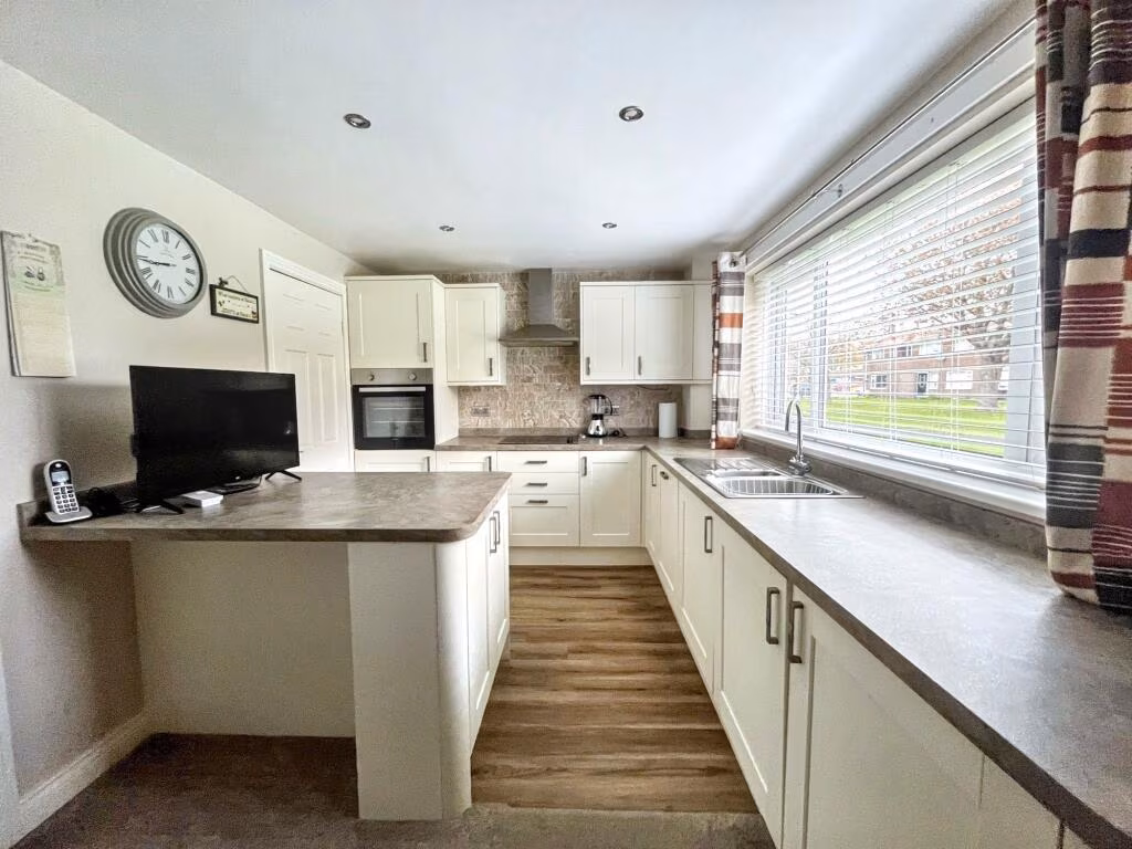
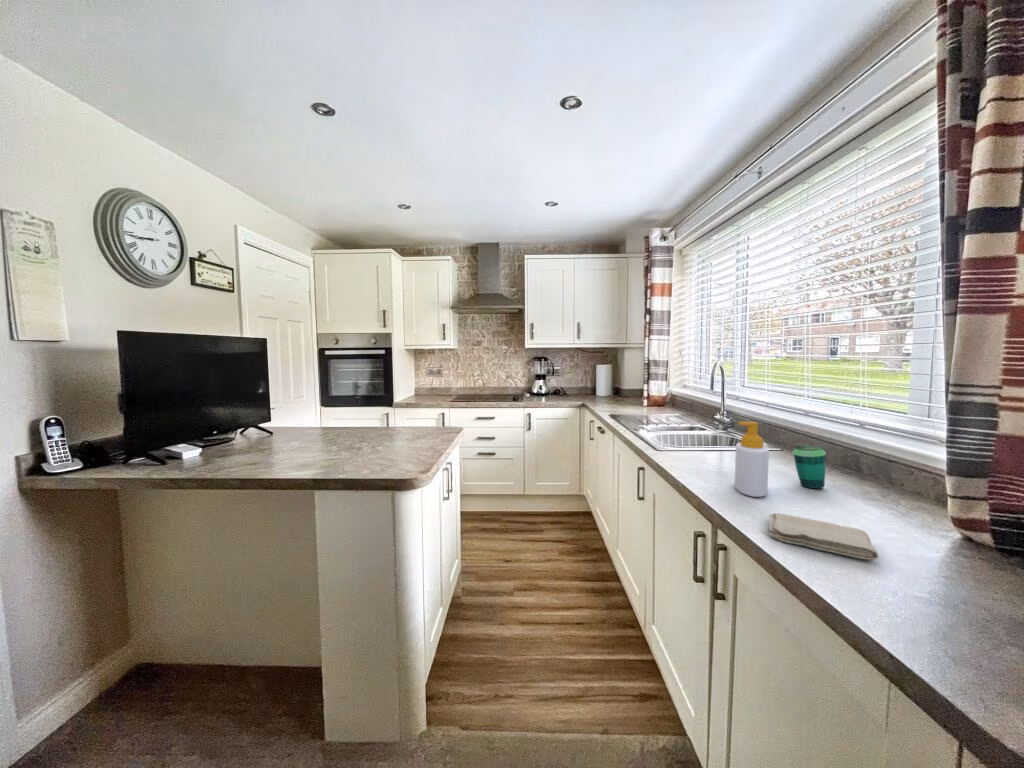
+ soap bottle [734,421,770,498]
+ cup [791,444,827,490]
+ washcloth [768,512,880,561]
